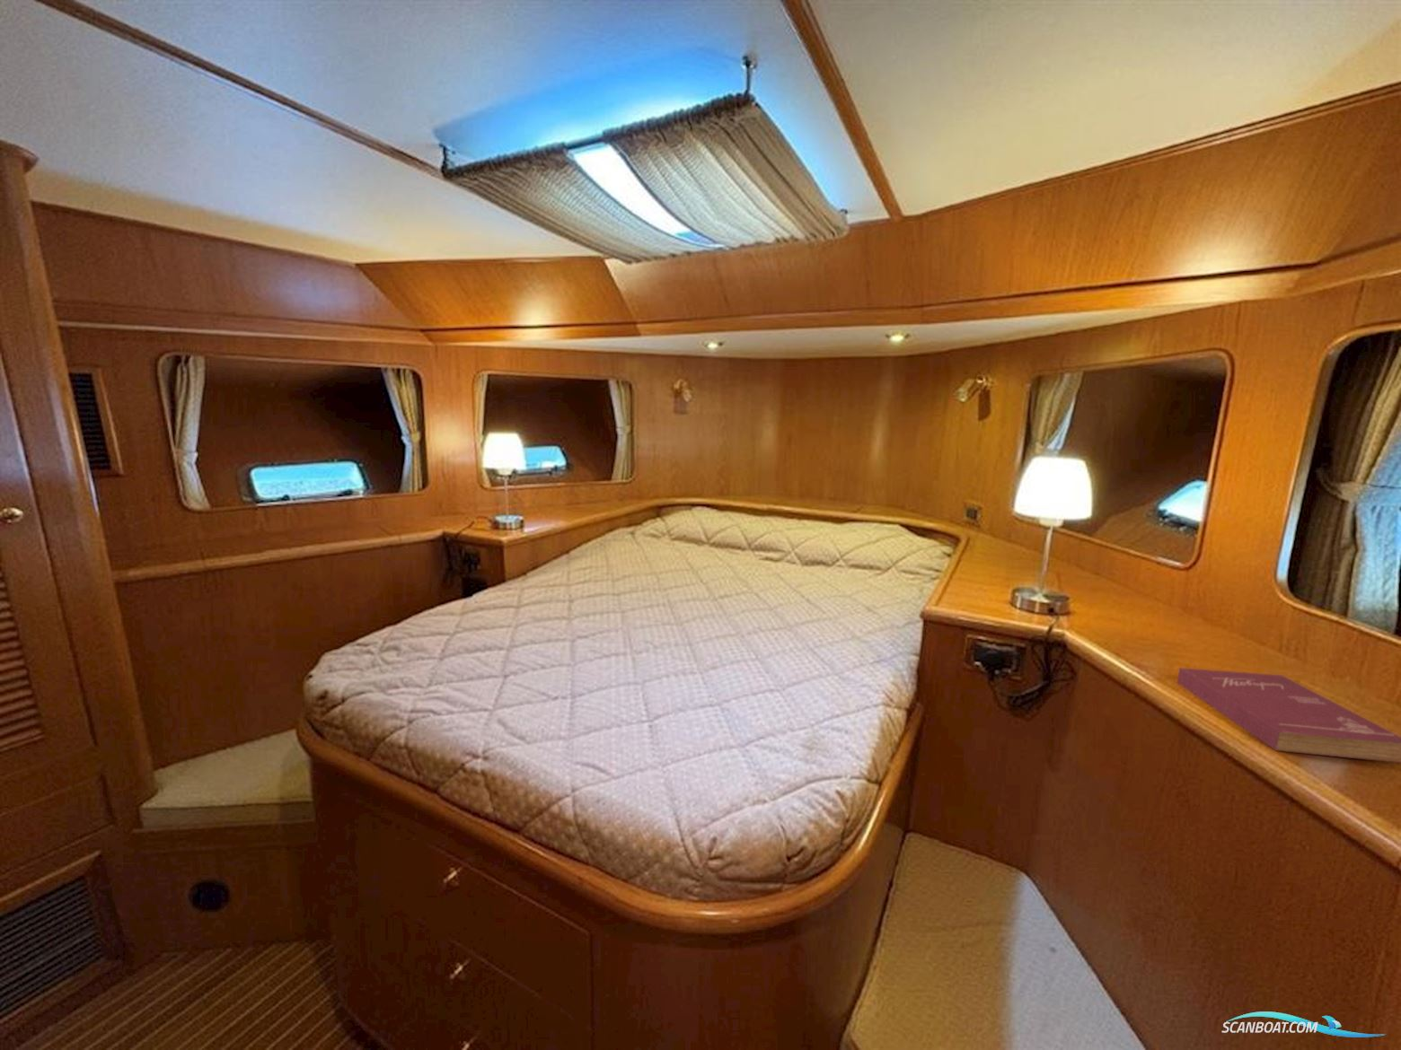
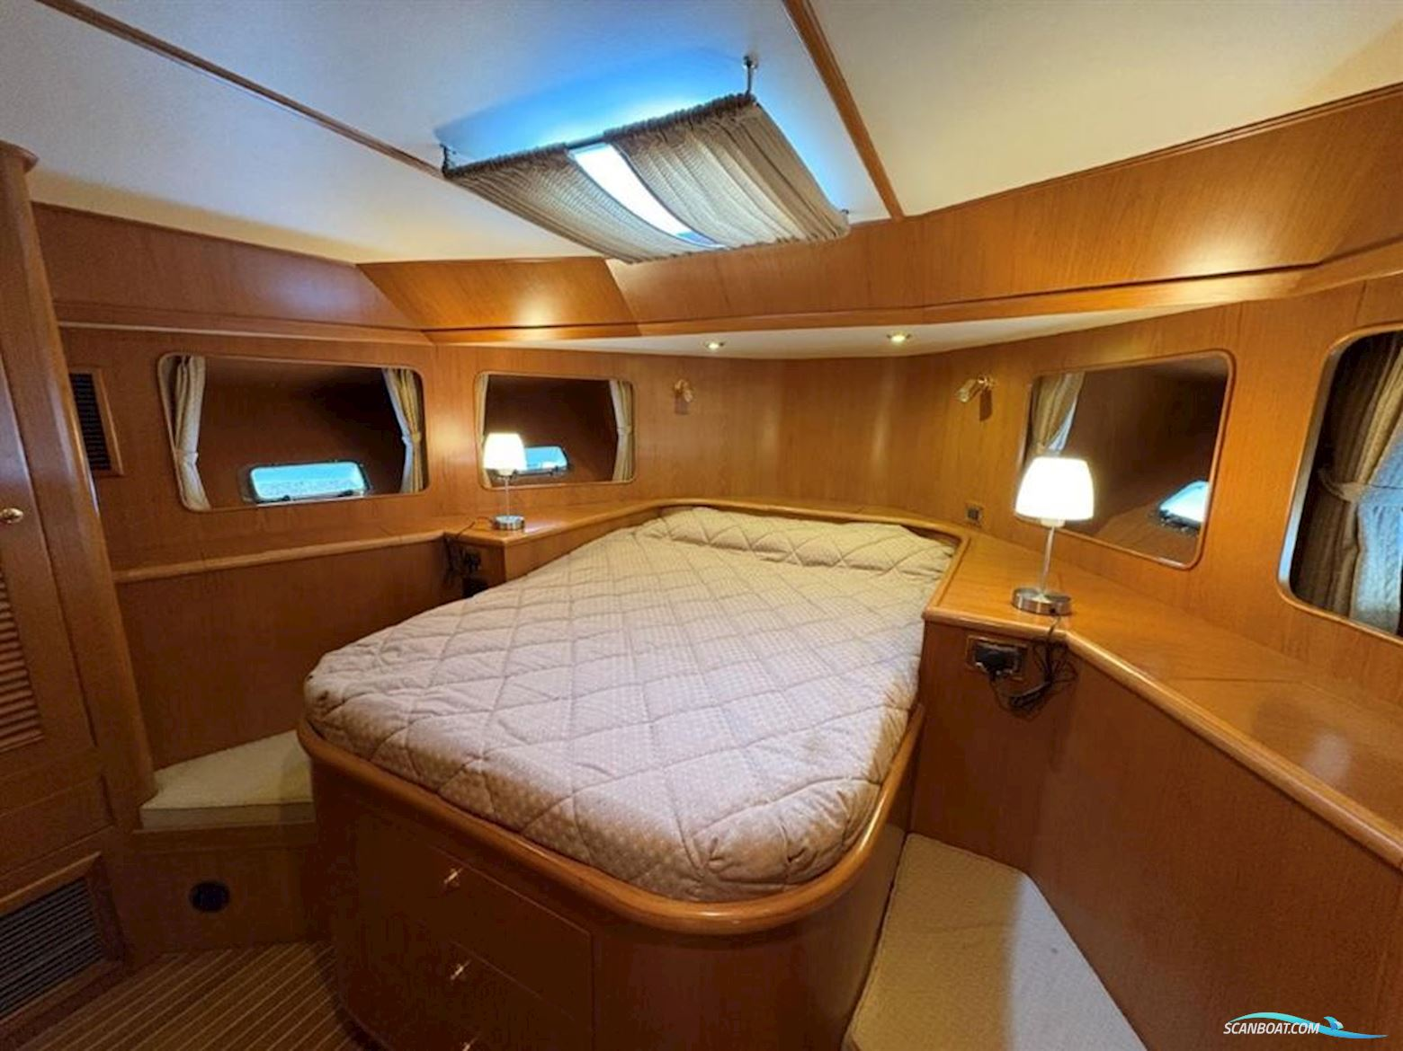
- book [1176,667,1401,763]
